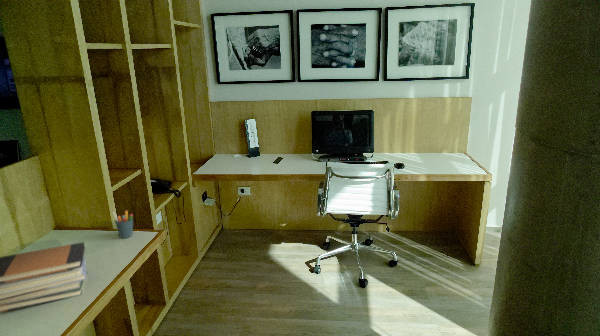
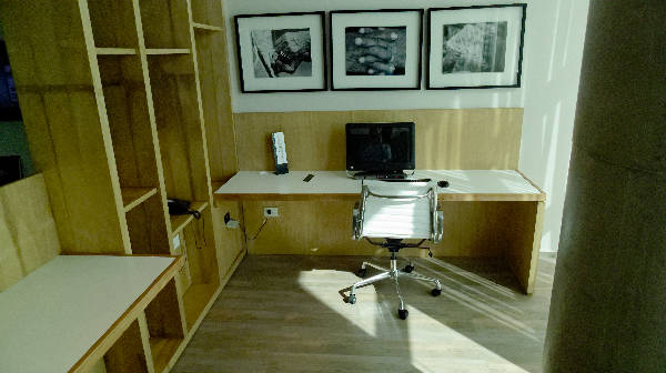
- book stack [0,241,88,313]
- pen holder [112,209,134,239]
